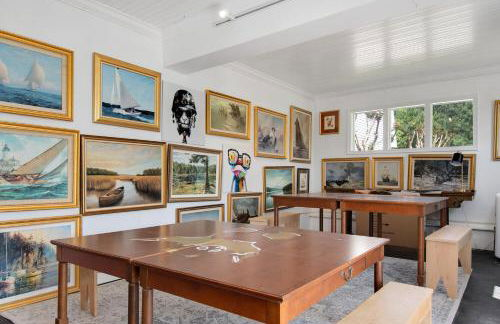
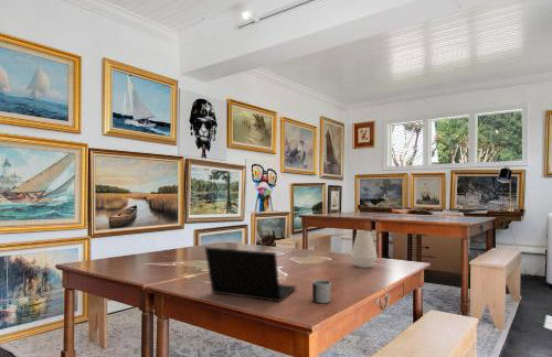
+ mug [311,279,332,305]
+ vase [350,229,379,269]
+ laptop [204,246,298,303]
